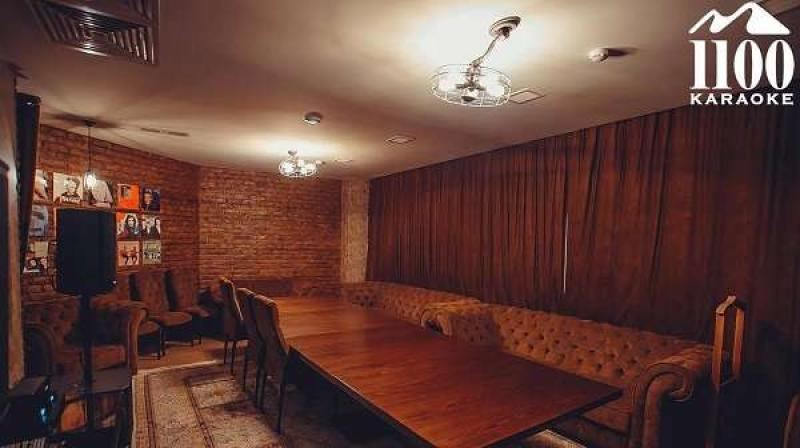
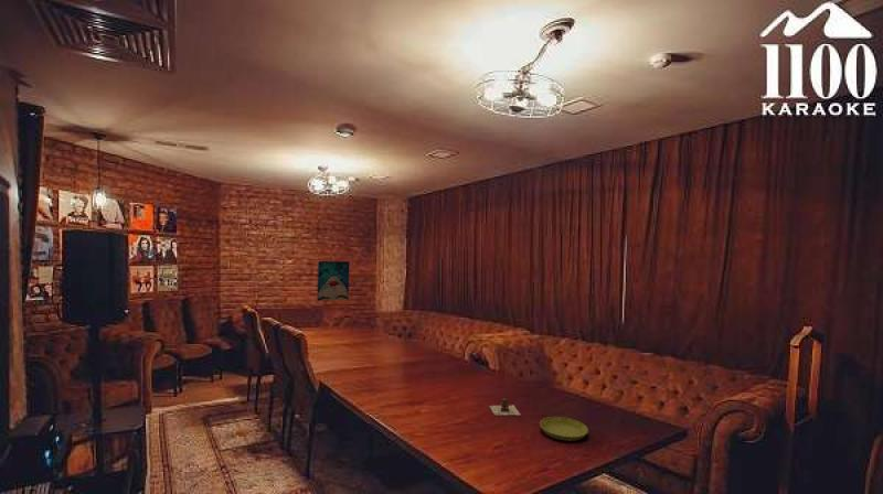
+ teapot [488,396,522,417]
+ wall art [316,260,350,302]
+ saucer [539,416,589,442]
